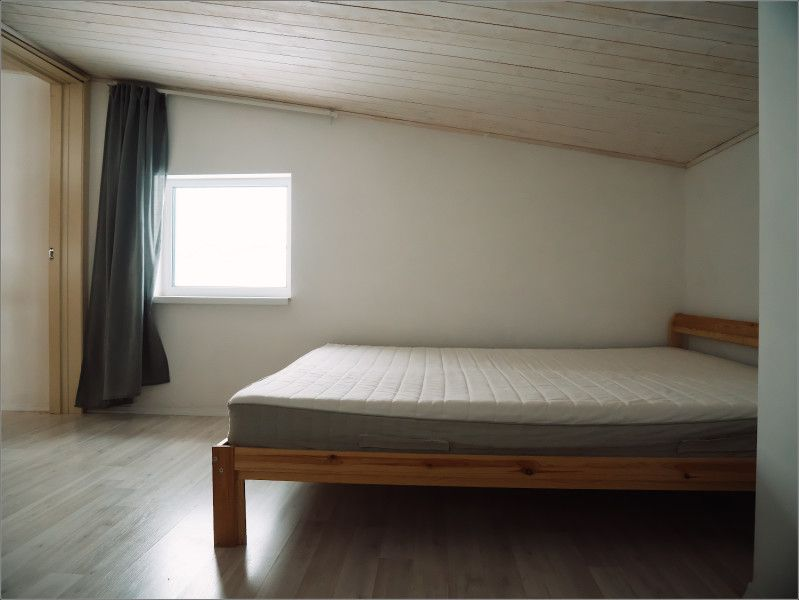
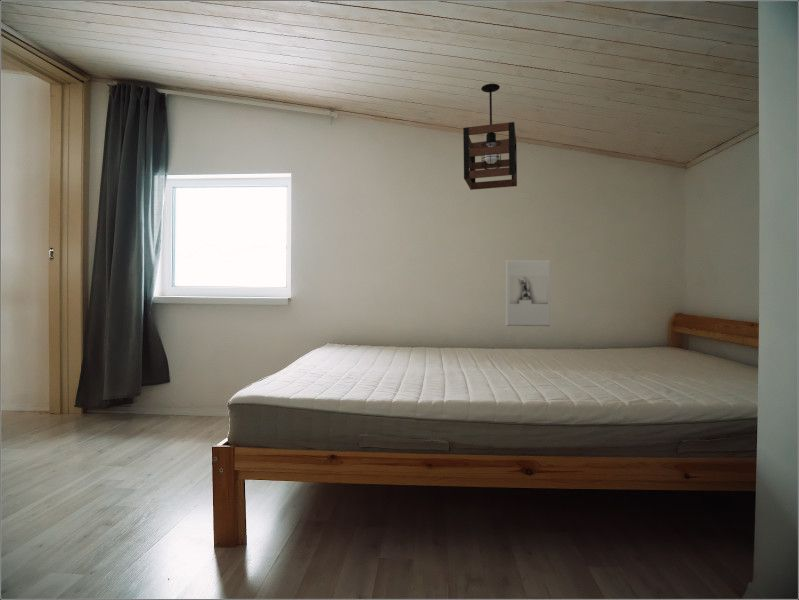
+ pendant light [462,83,518,191]
+ wall sculpture [504,259,551,327]
